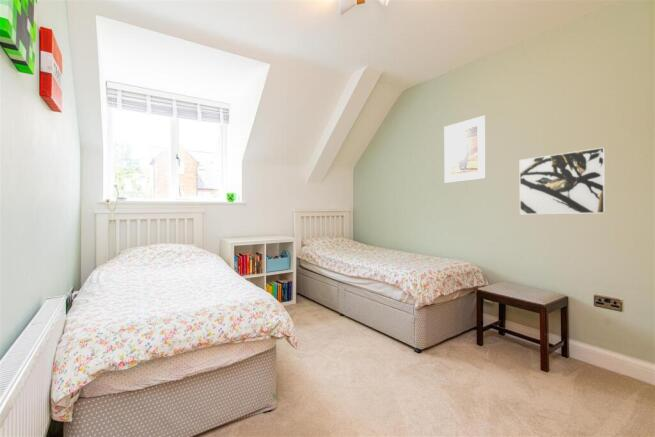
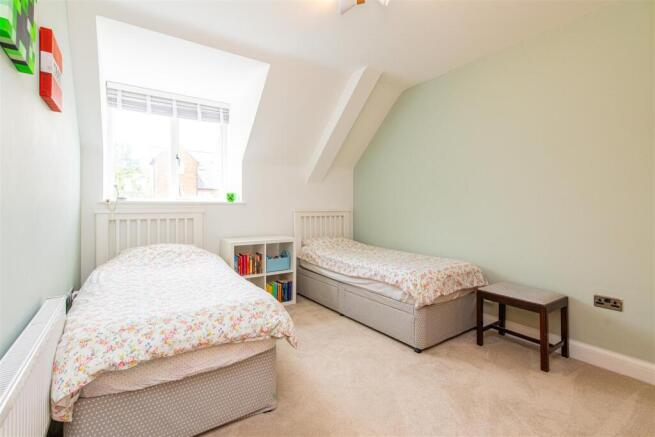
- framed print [443,115,487,184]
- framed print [519,147,607,215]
